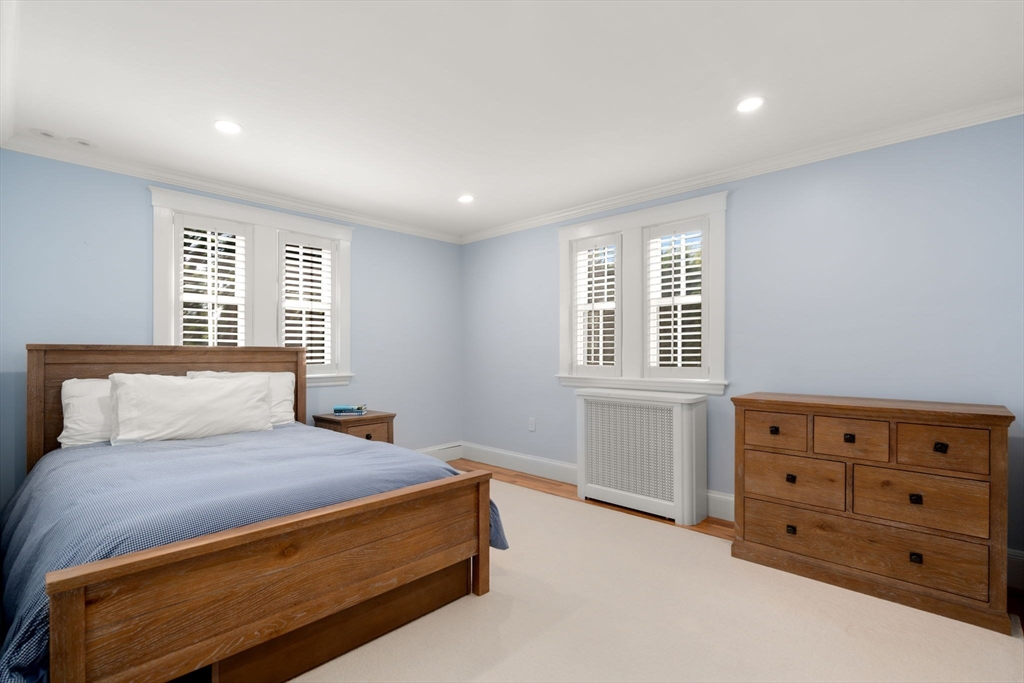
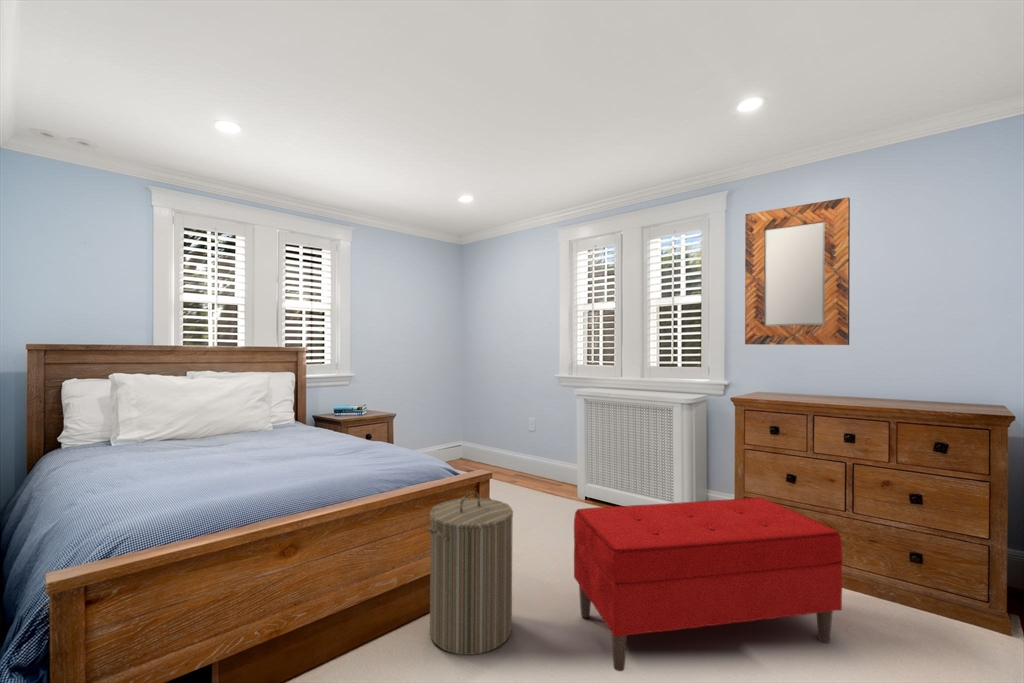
+ home mirror [744,196,851,346]
+ laundry hamper [425,490,514,656]
+ bench [573,497,844,672]
